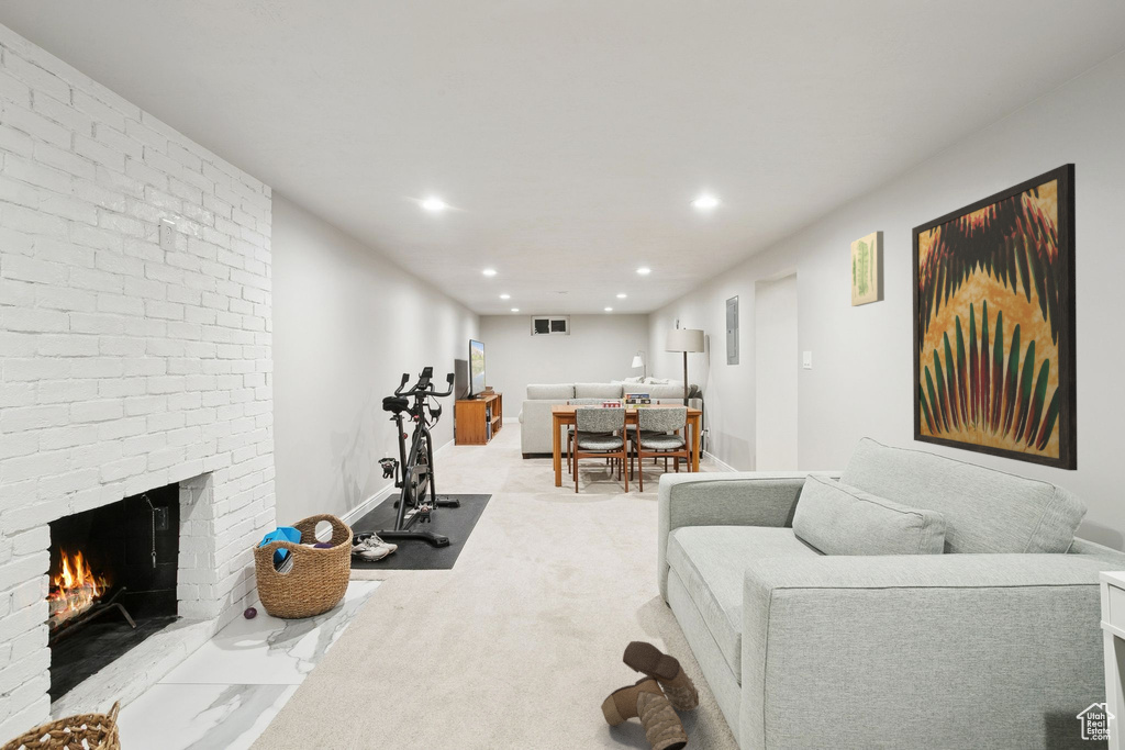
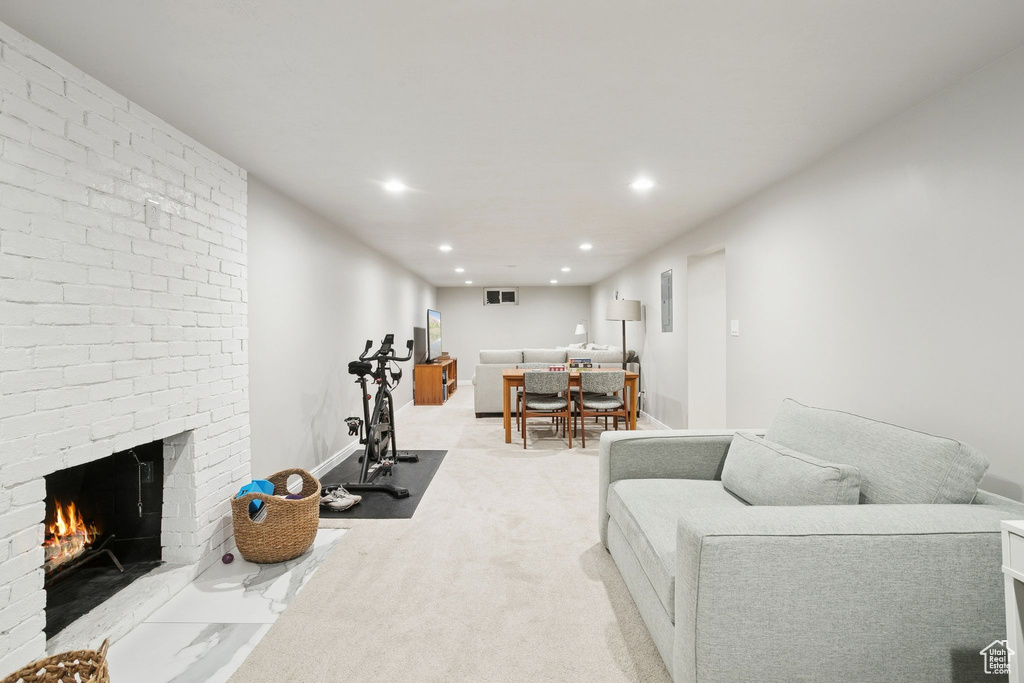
- wall art [911,163,1079,471]
- wall art [850,230,885,307]
- boots [600,640,701,750]
